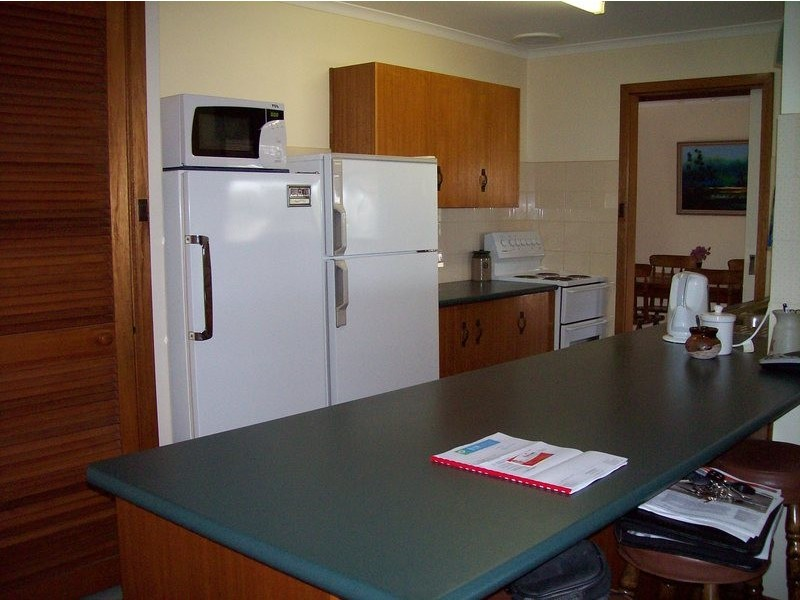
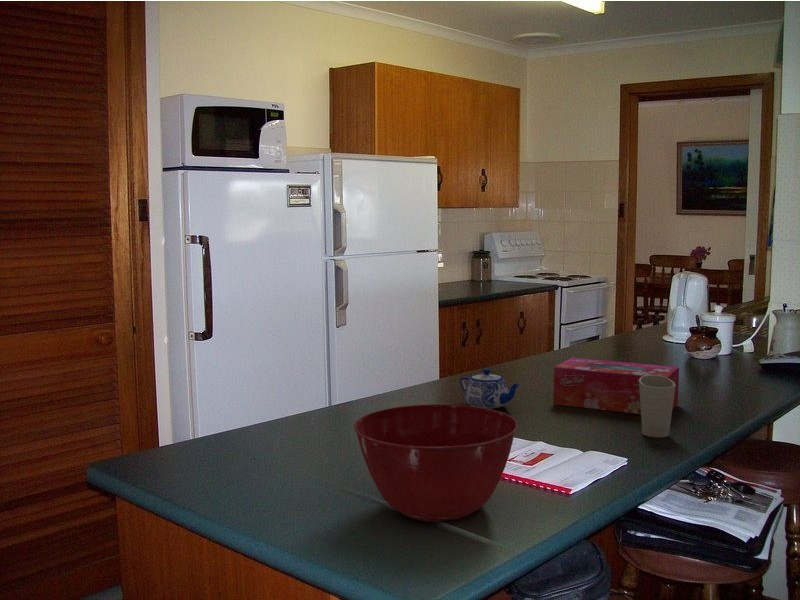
+ cup [639,375,676,439]
+ teapot [459,368,521,410]
+ mixing bowl [353,403,519,523]
+ tissue box [552,357,680,415]
